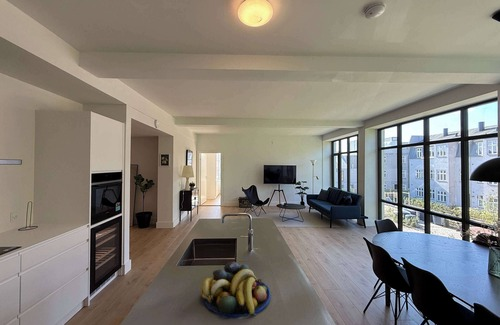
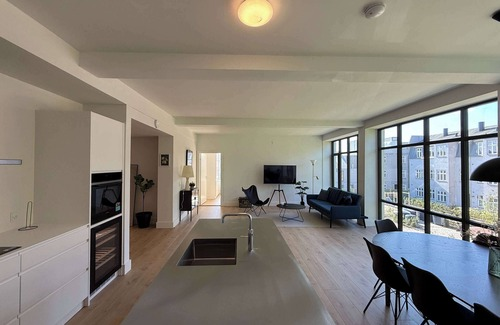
- fruit bowl [200,261,272,320]
